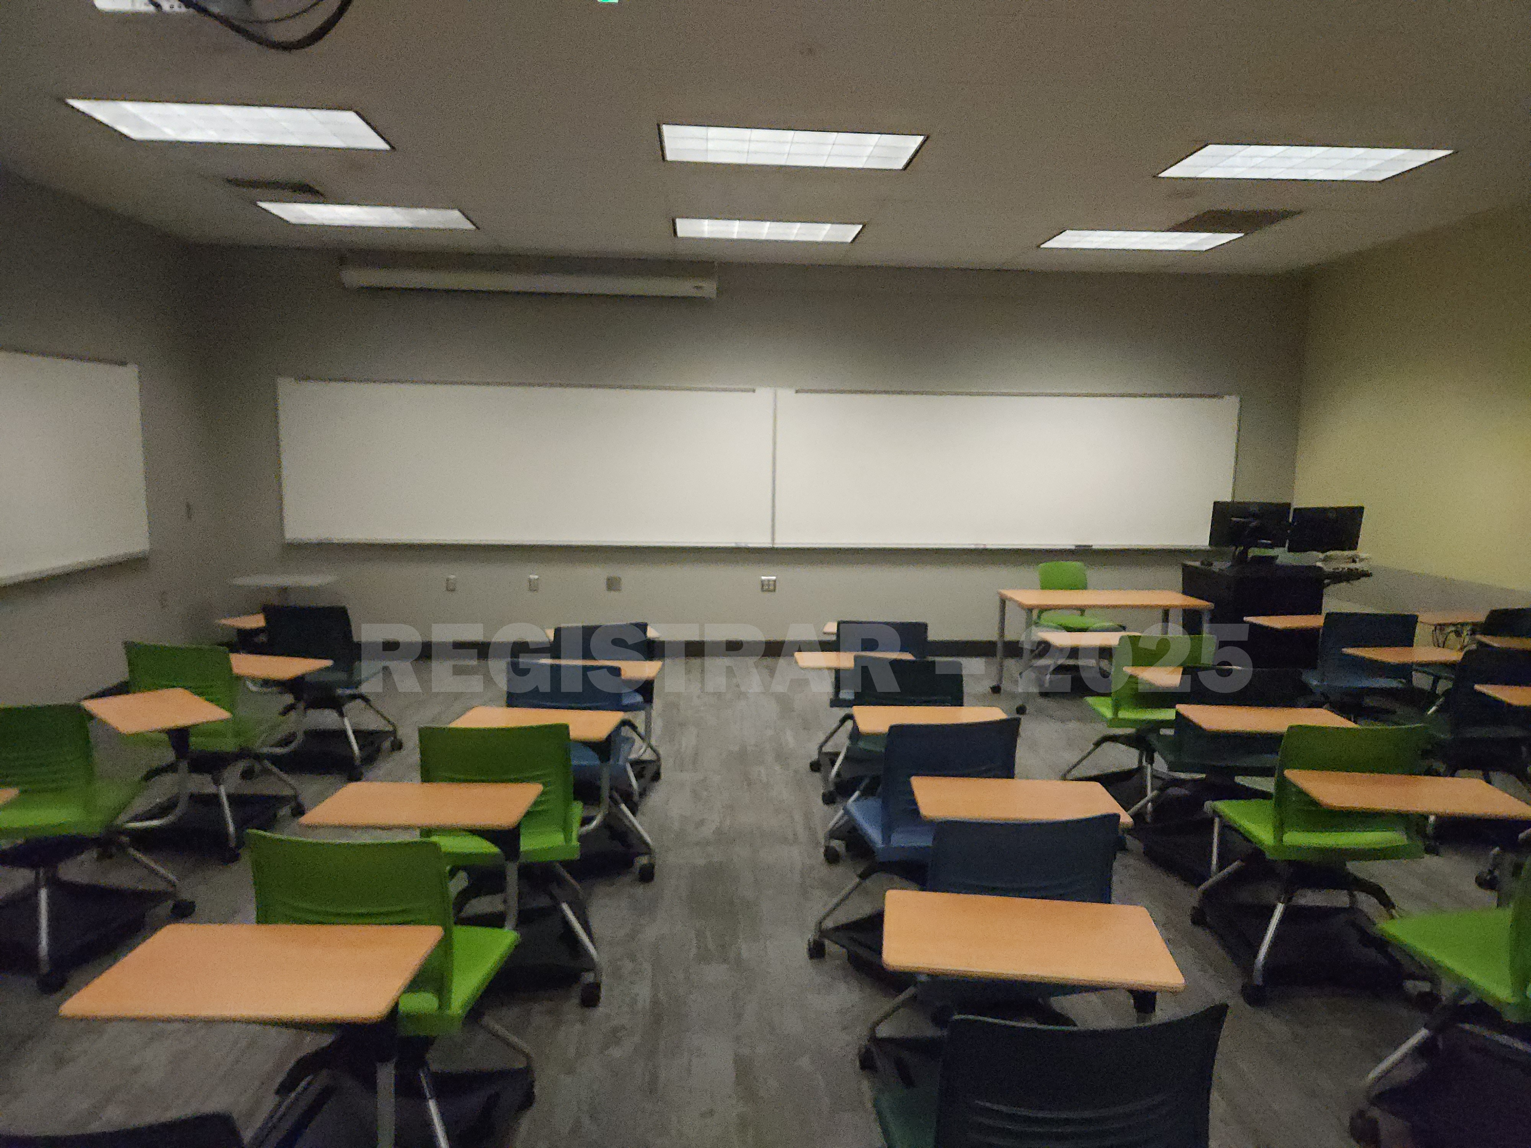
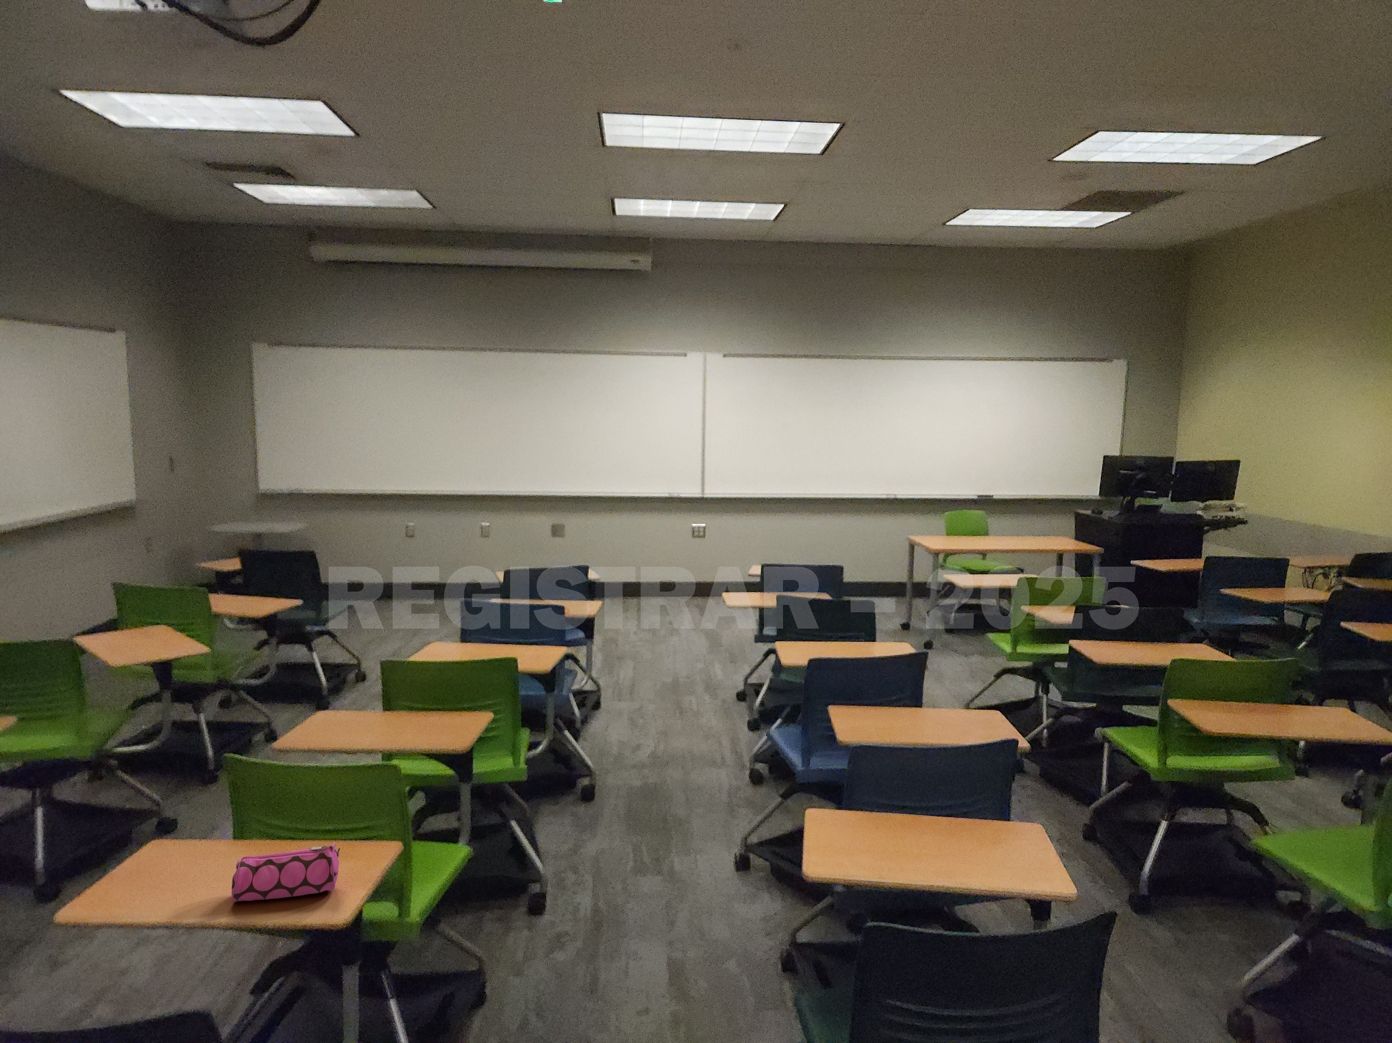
+ pencil case [231,841,341,903]
